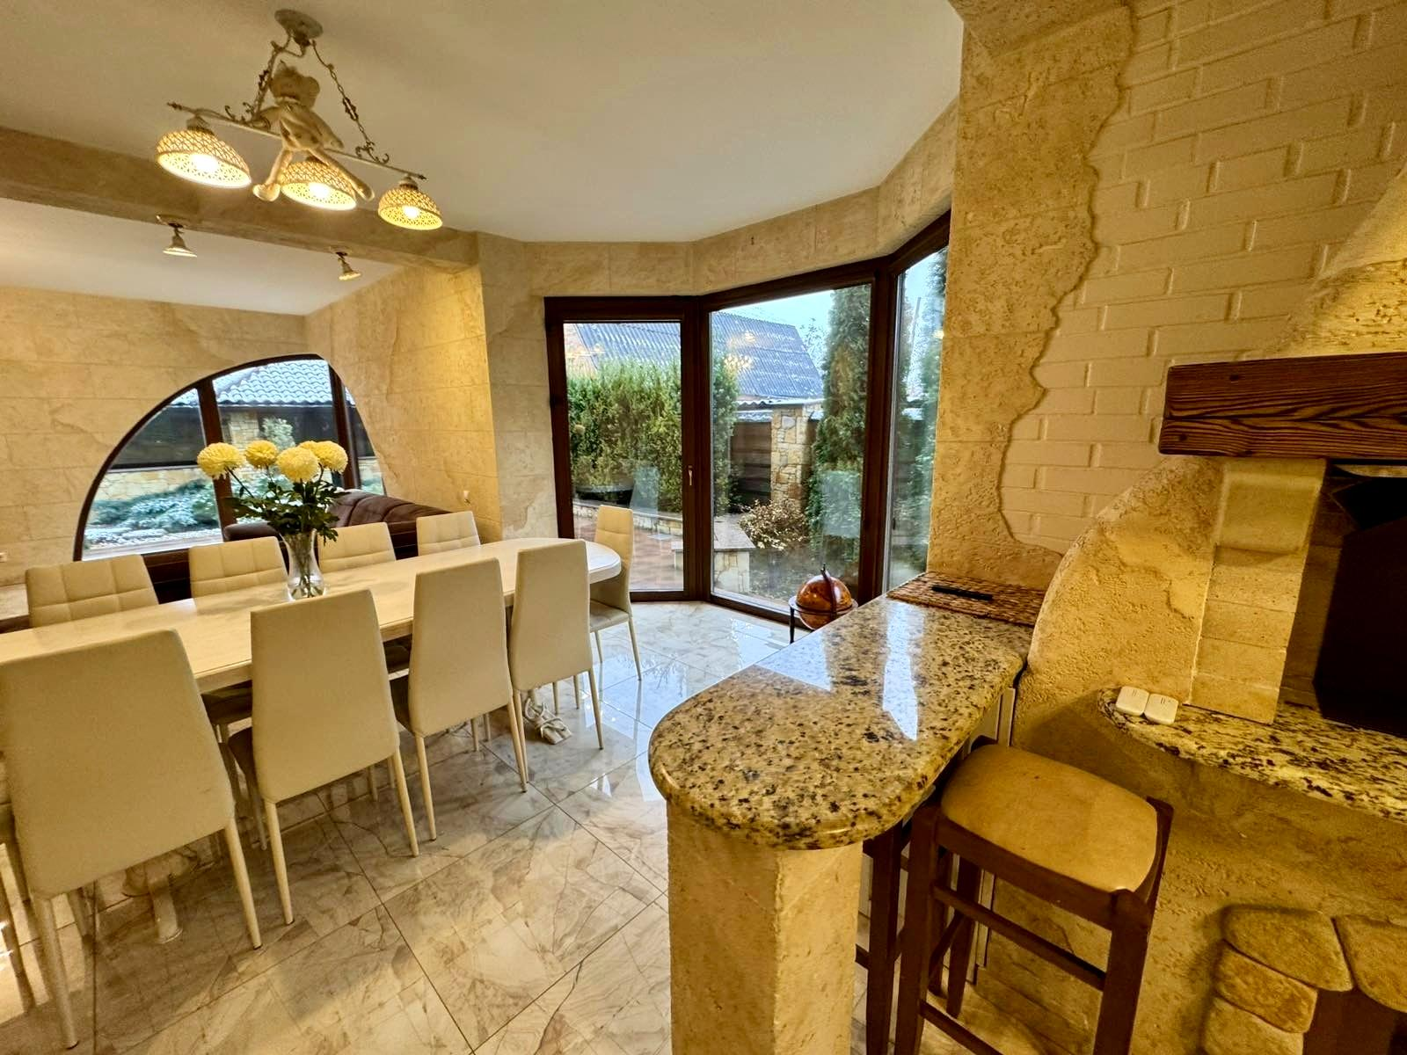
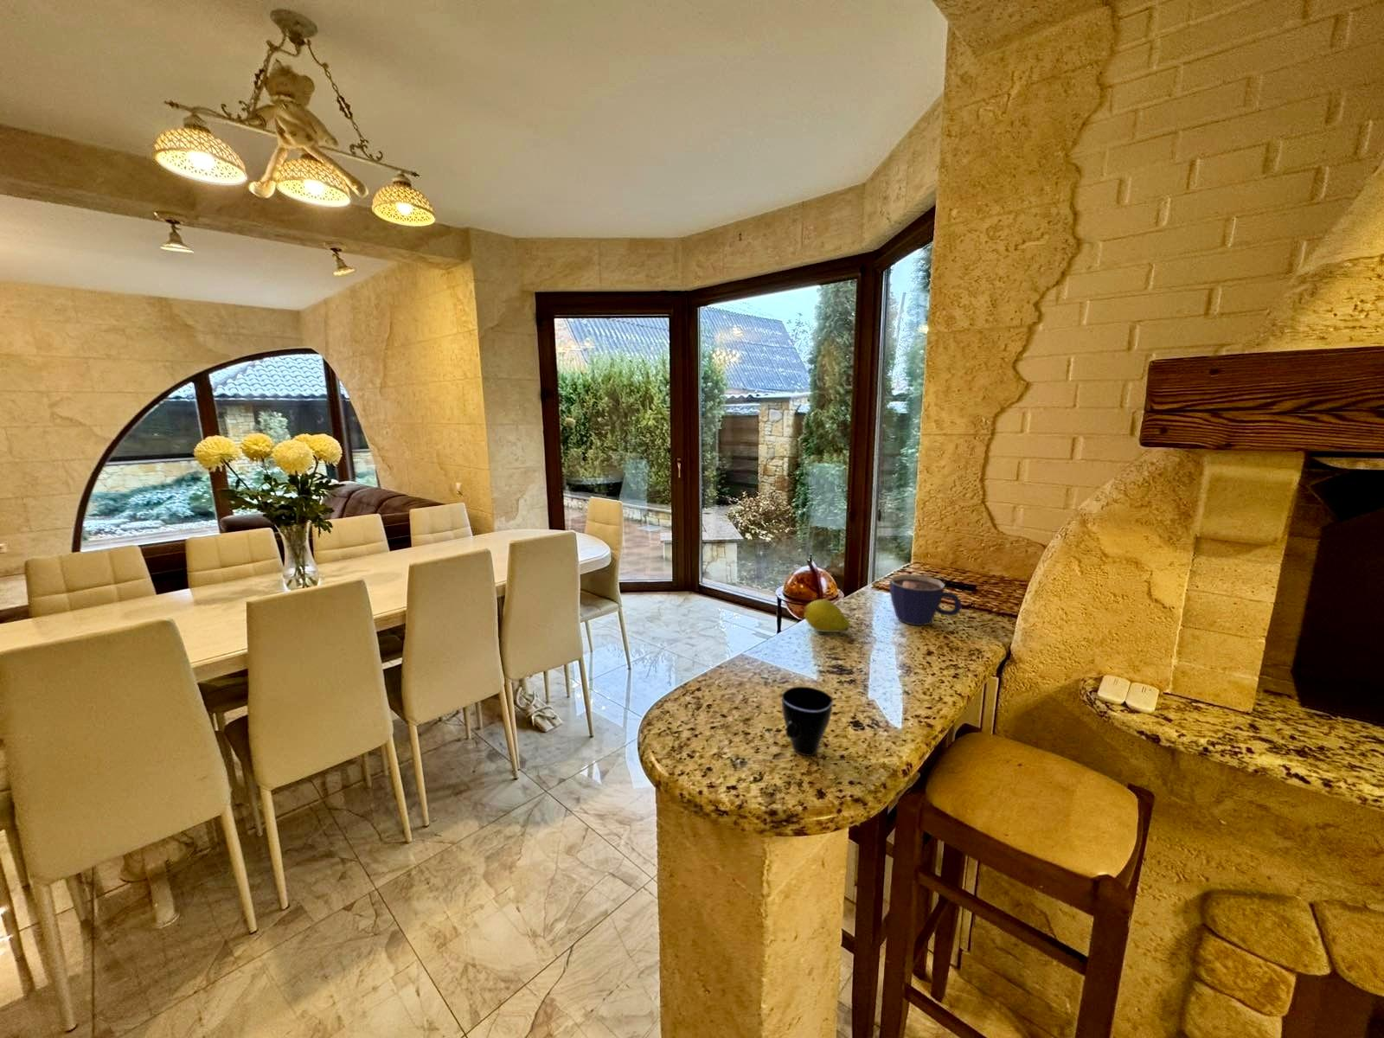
+ cup [781,686,834,757]
+ fruit [803,599,853,639]
+ cup [888,574,962,626]
